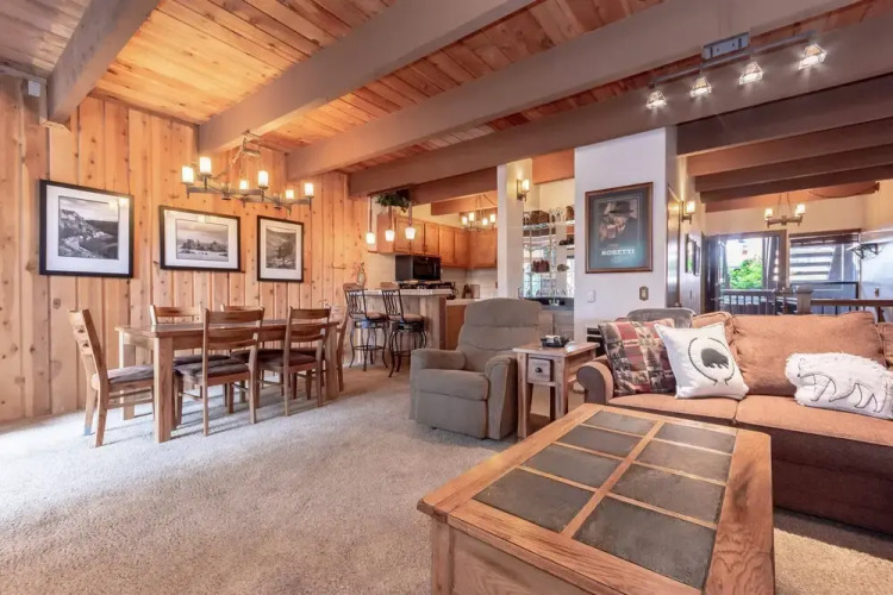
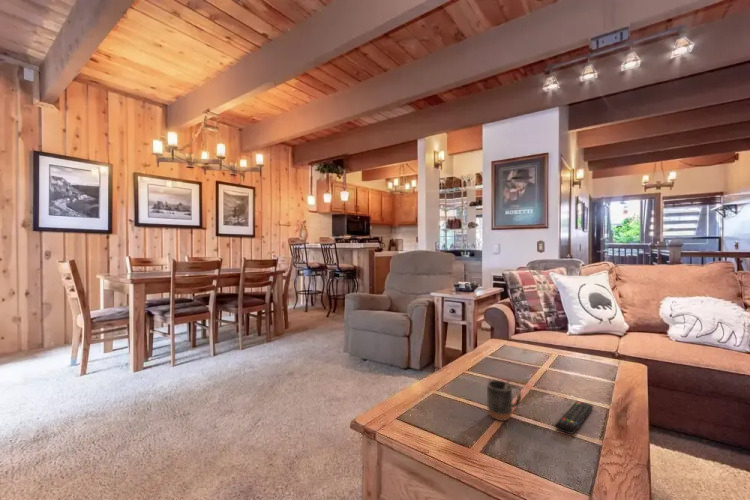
+ remote control [554,400,594,435]
+ mug [486,378,522,422]
